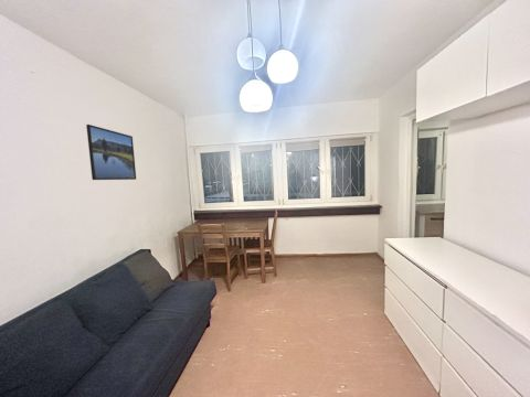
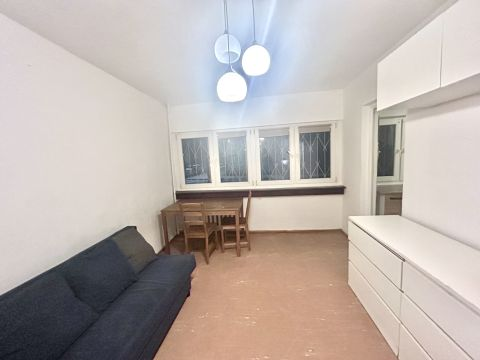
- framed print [85,124,137,181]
